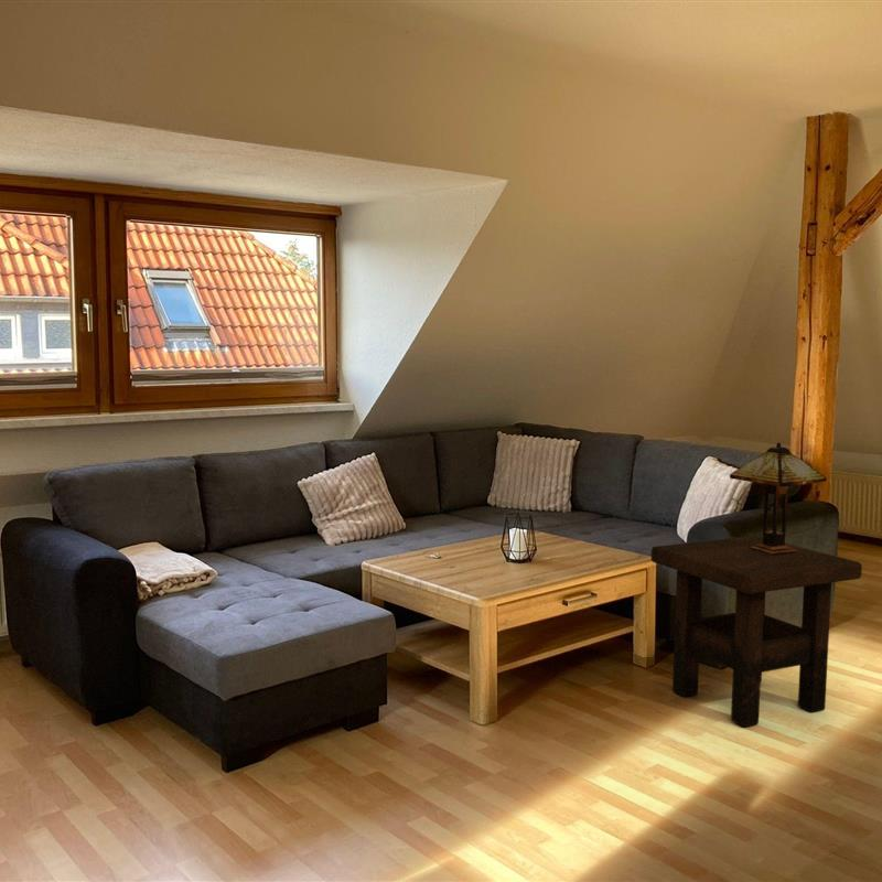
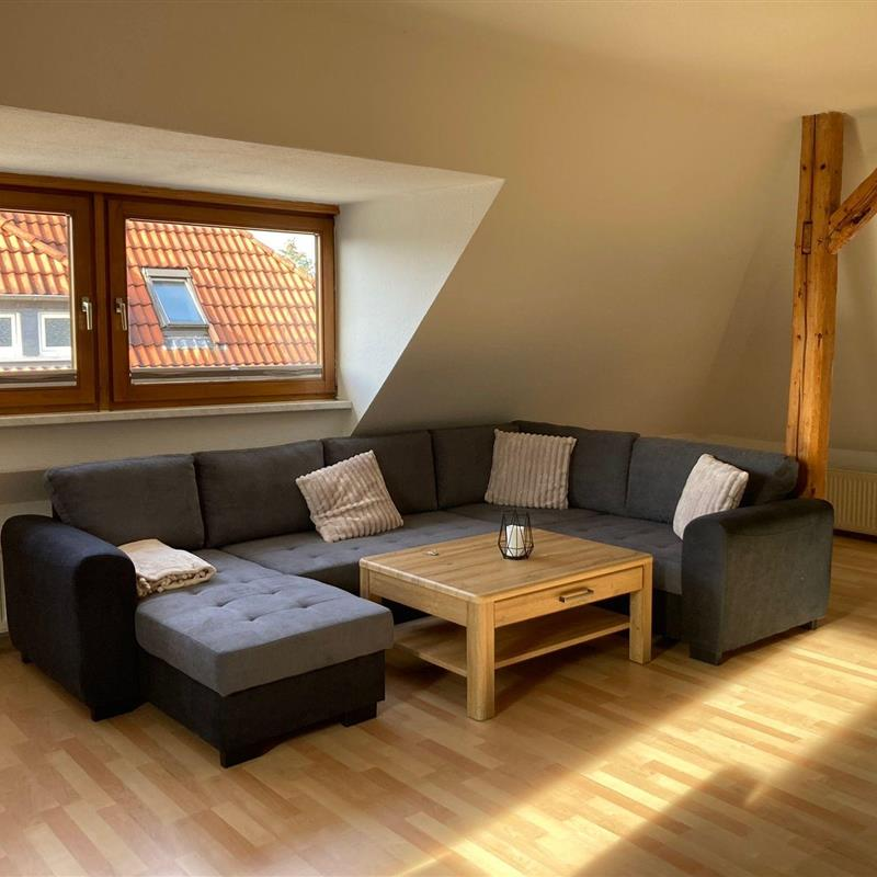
- table lamp [729,442,828,555]
- side table [650,535,863,728]
